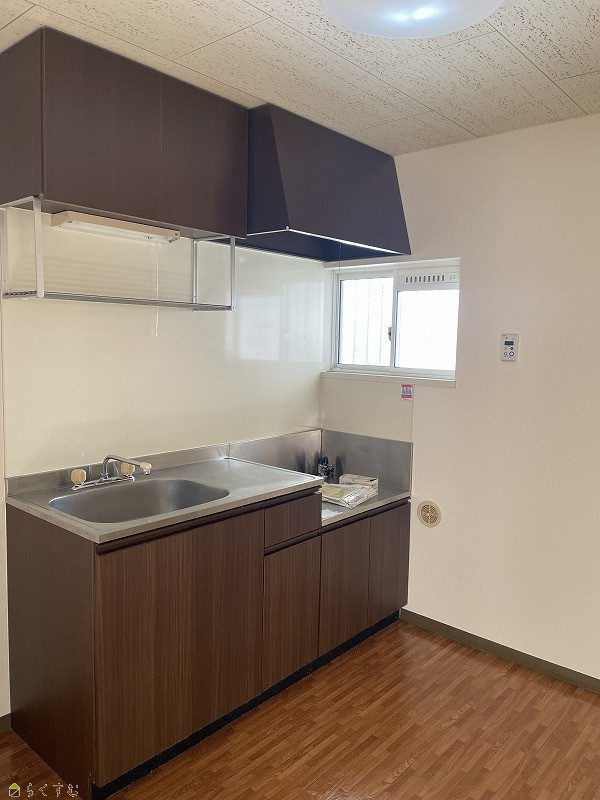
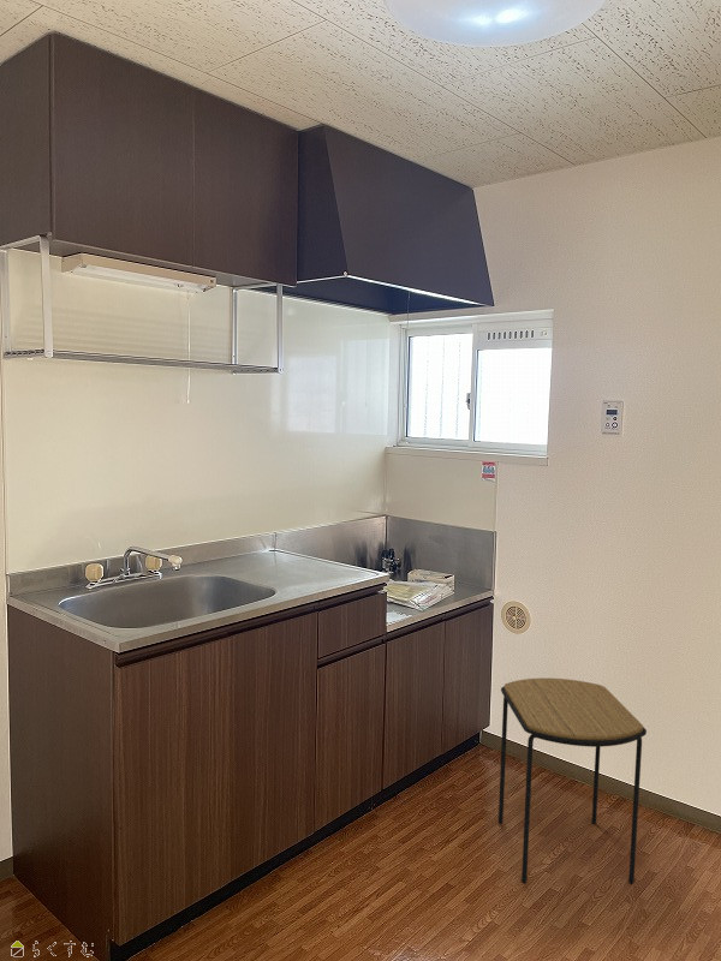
+ side table [497,678,648,884]
